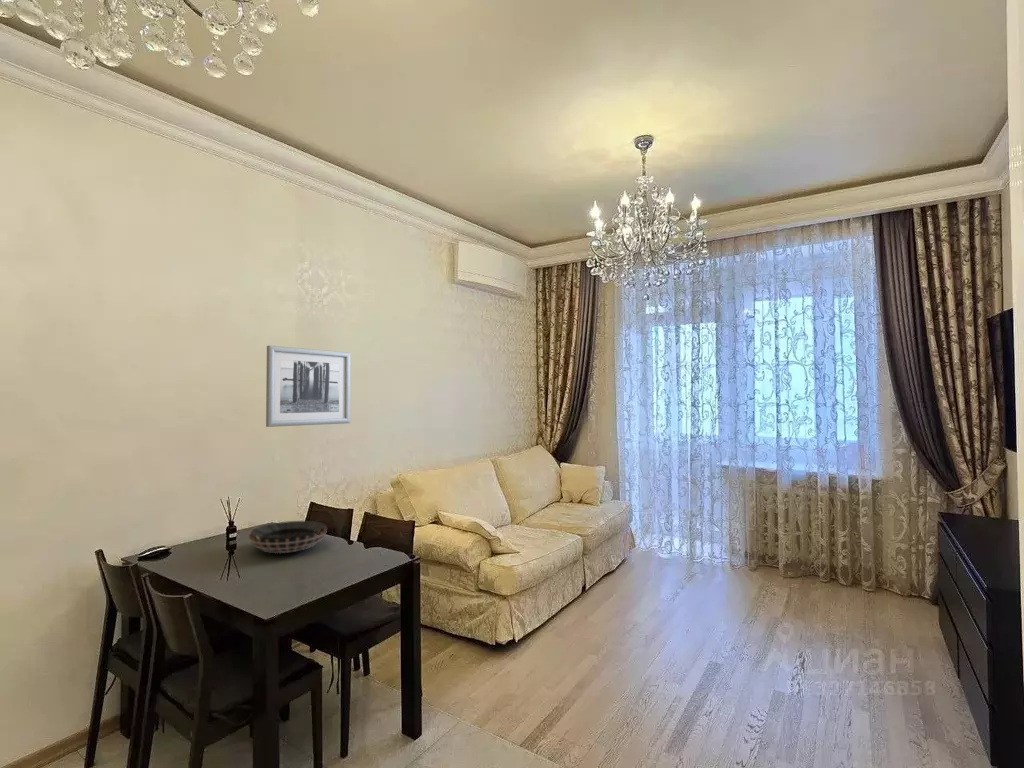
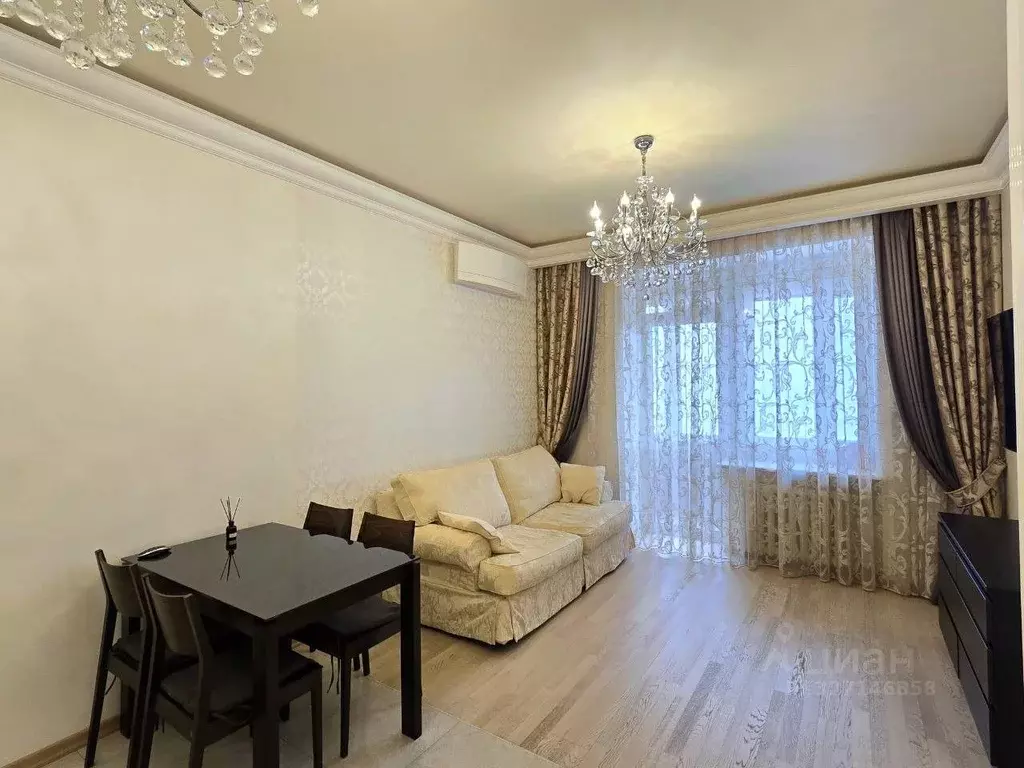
- wall art [265,345,351,428]
- decorative bowl [248,520,328,554]
